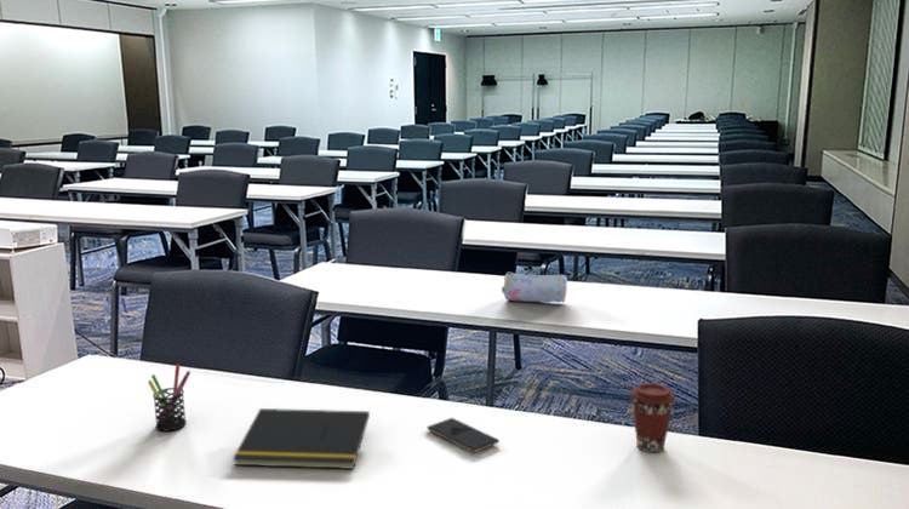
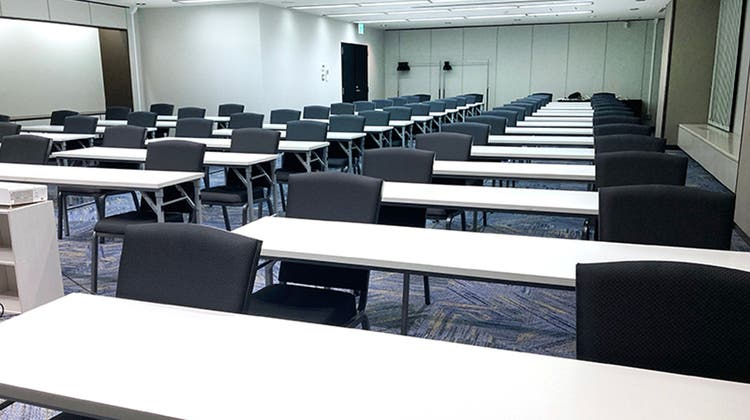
- coffee cup [629,382,676,453]
- pencil case [501,271,568,303]
- pen holder [147,364,191,433]
- smartphone [425,417,501,453]
- notepad [231,407,371,470]
